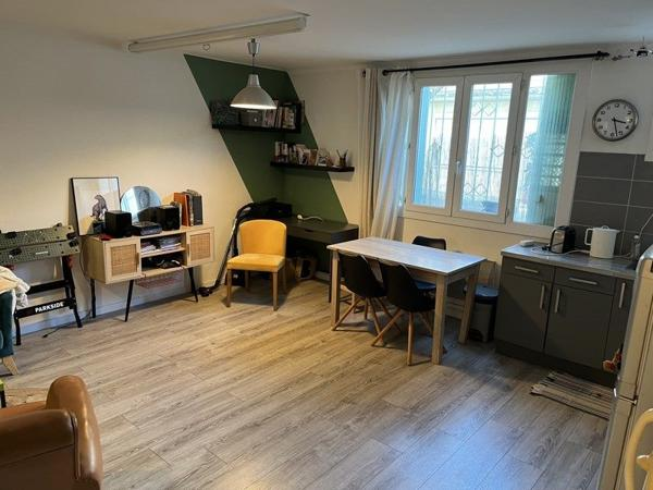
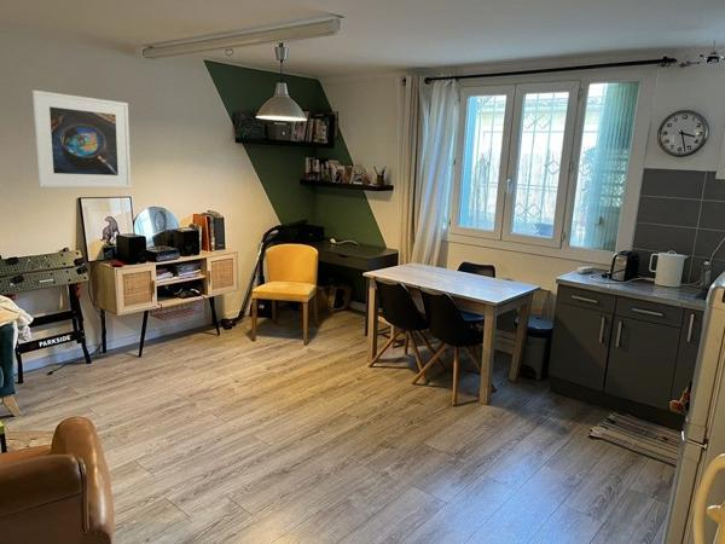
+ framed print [31,89,132,190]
